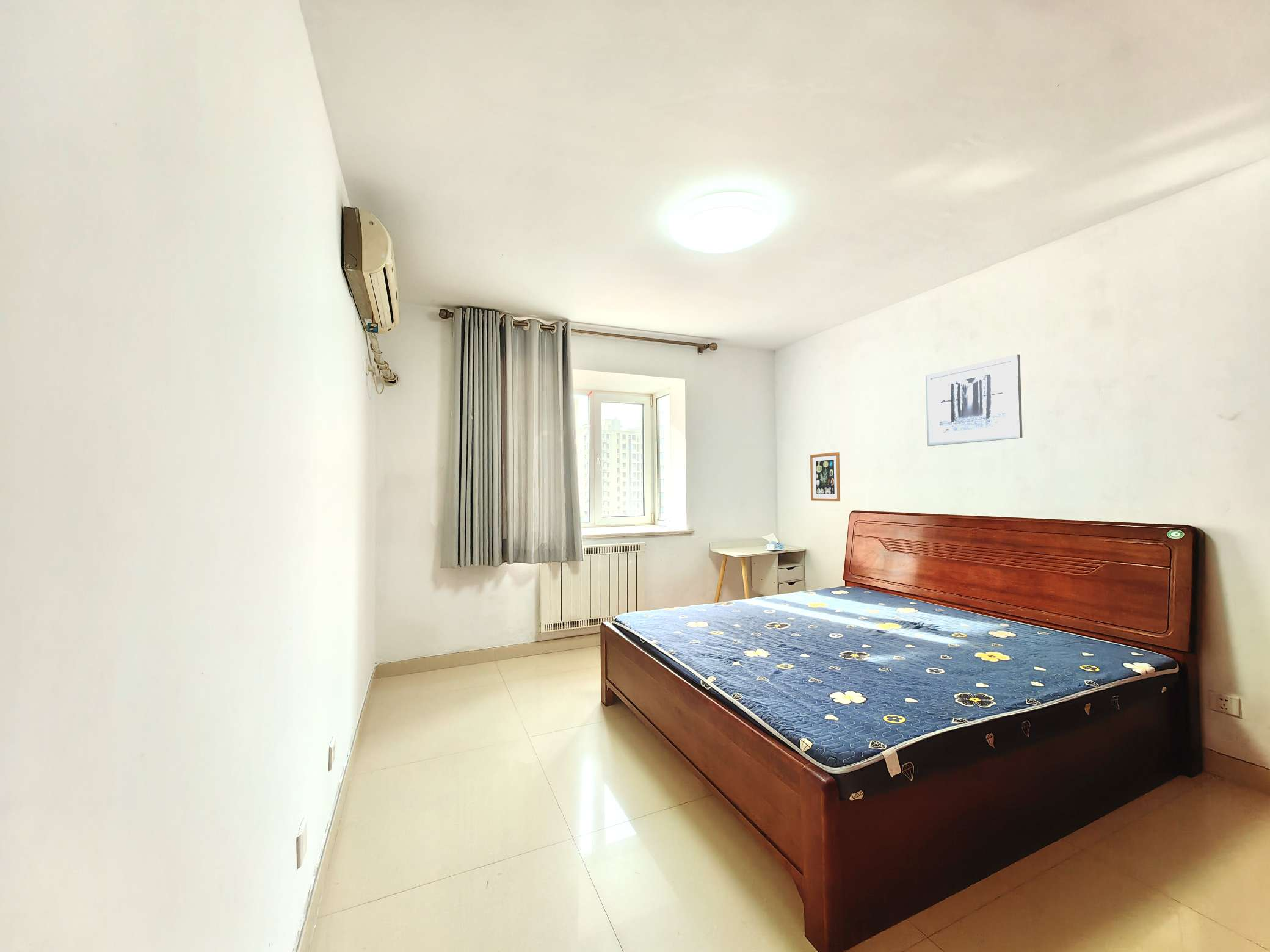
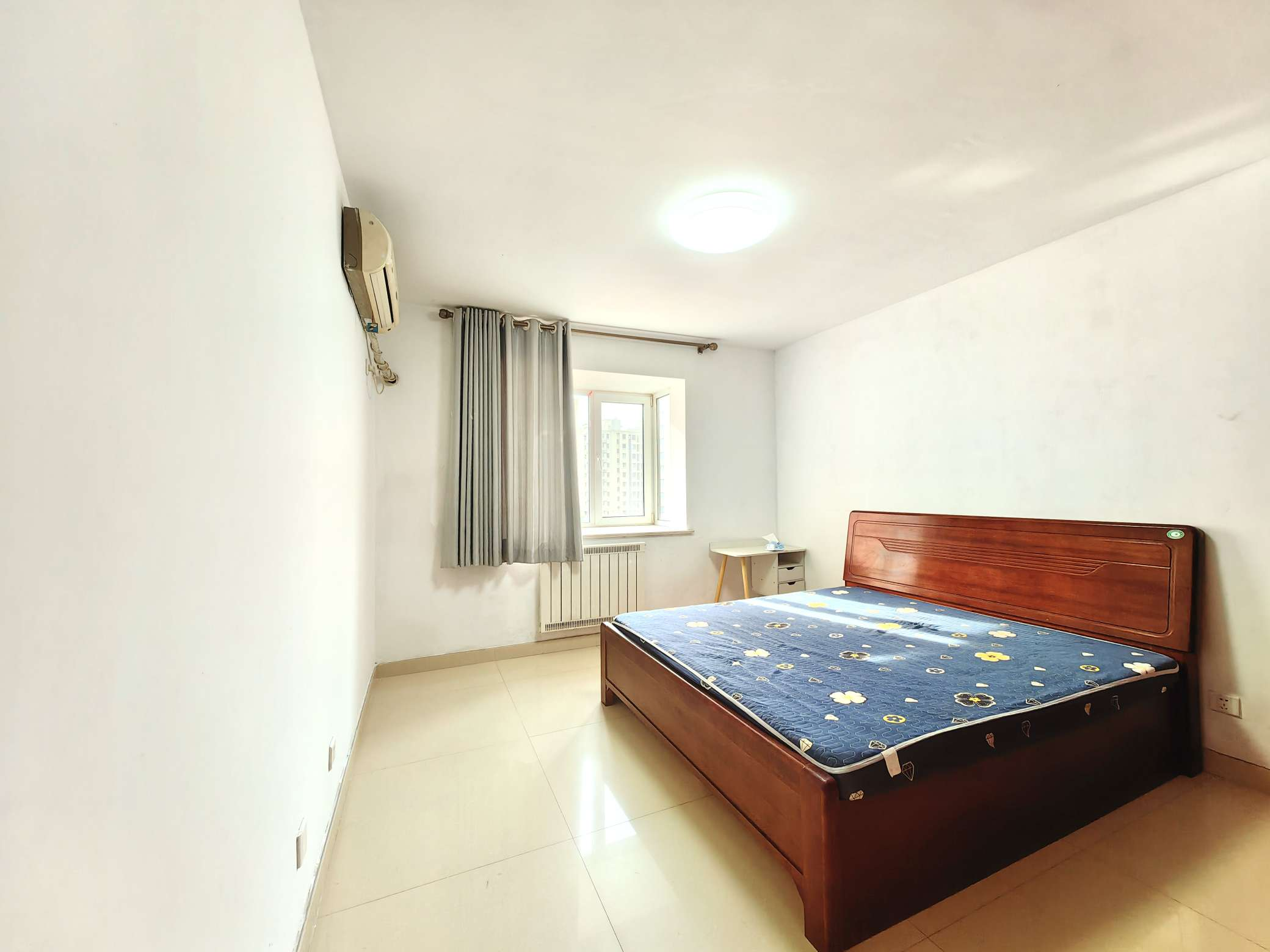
- wall art [925,354,1023,447]
- wall art [810,452,841,502]
